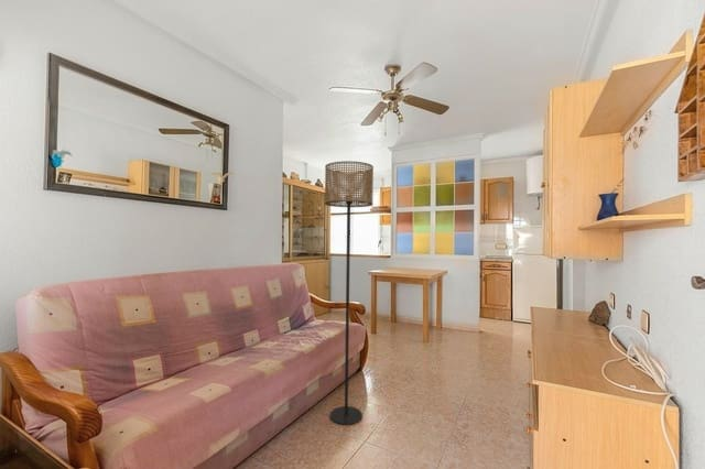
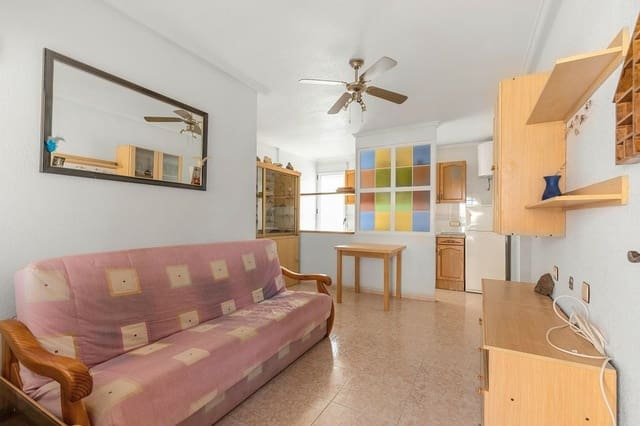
- floor lamp [324,160,375,426]
